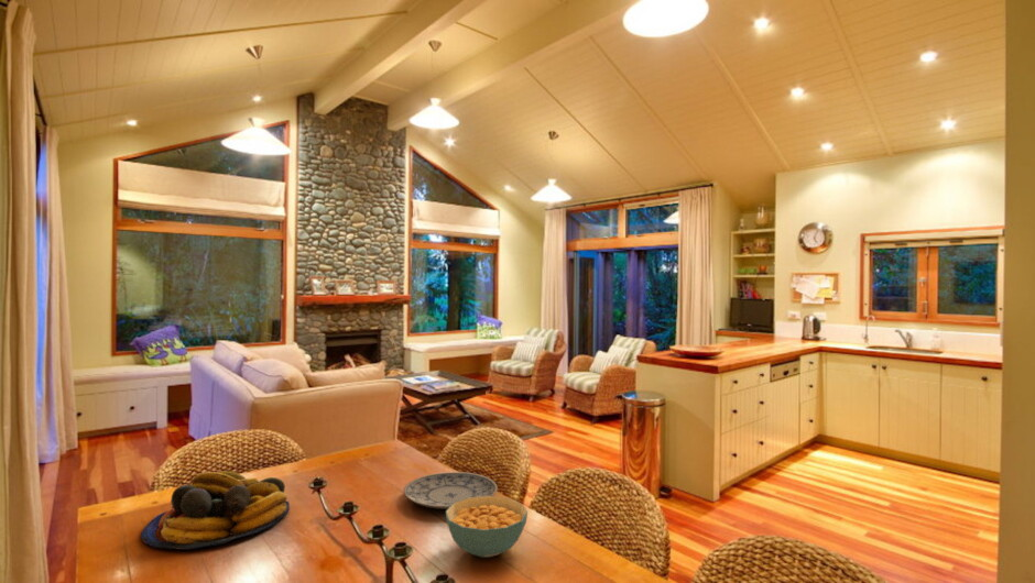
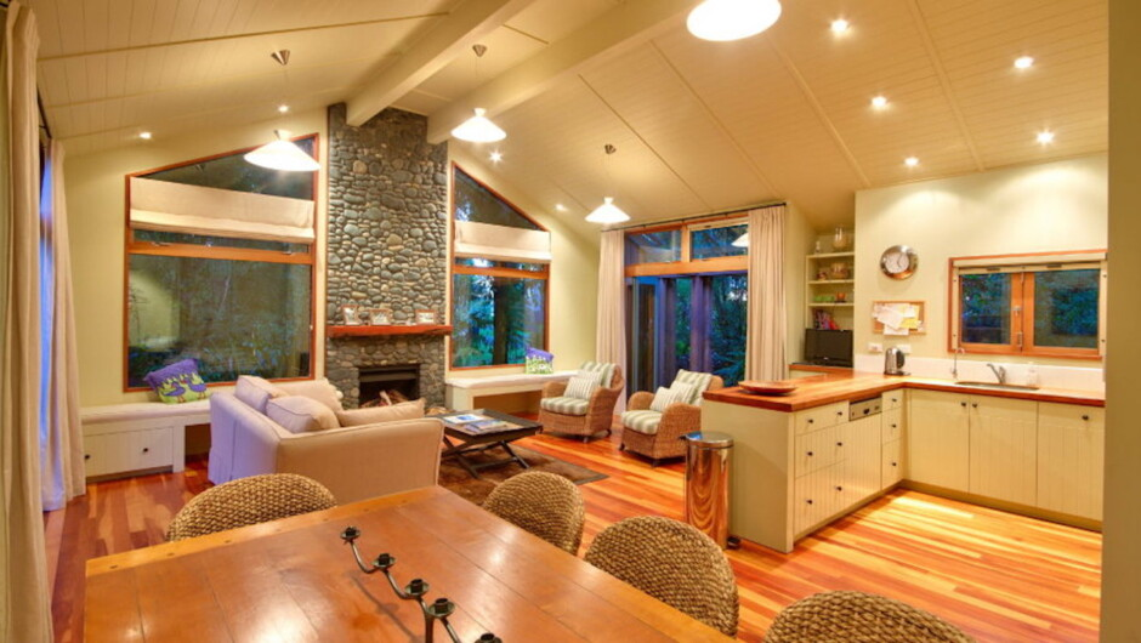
- plate [403,471,498,510]
- cereal bowl [445,495,529,559]
- fruit bowl [140,470,291,551]
